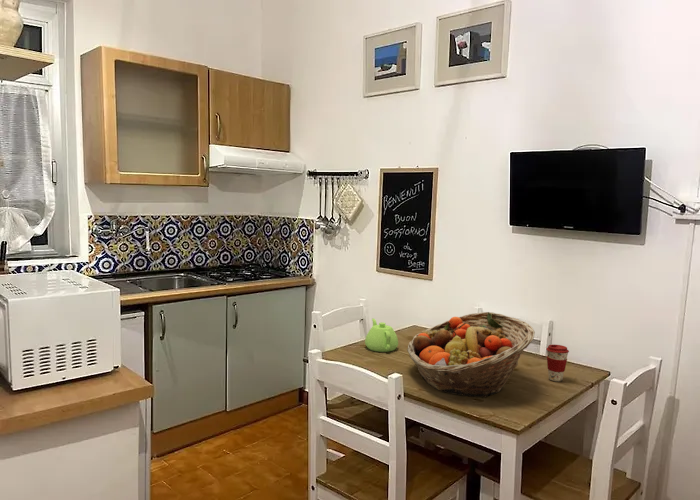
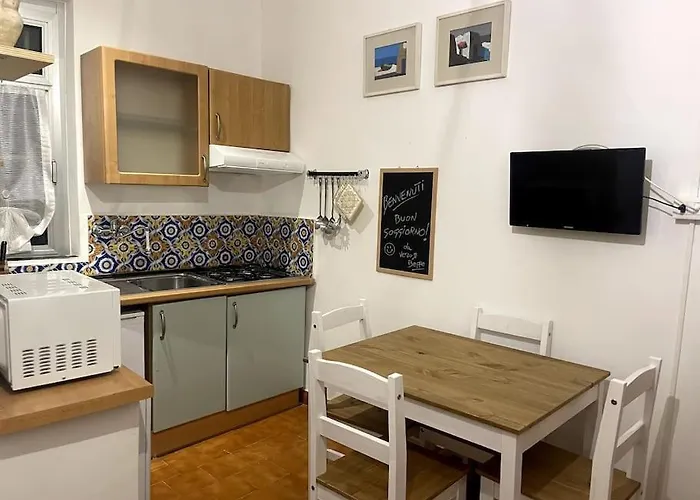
- teapot [364,317,399,353]
- coffee cup [545,344,570,382]
- fruit basket [406,311,536,398]
